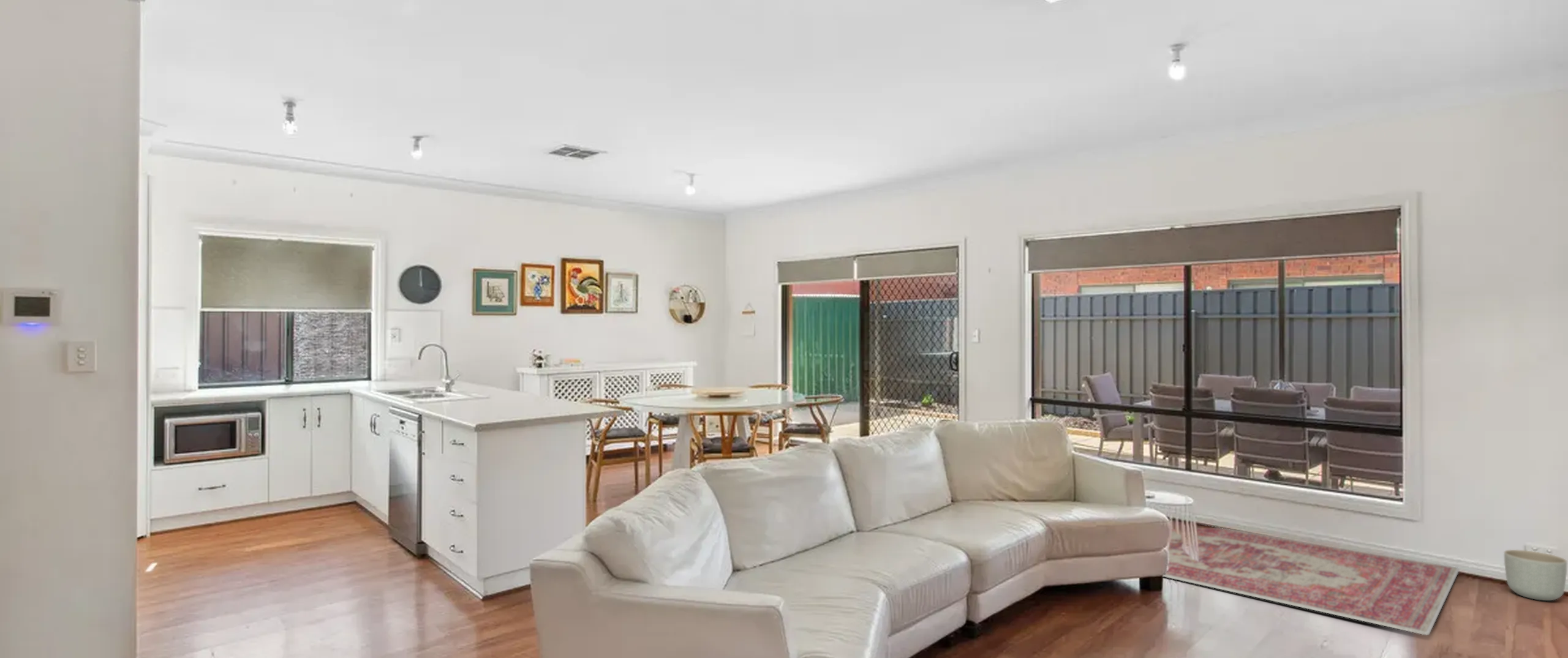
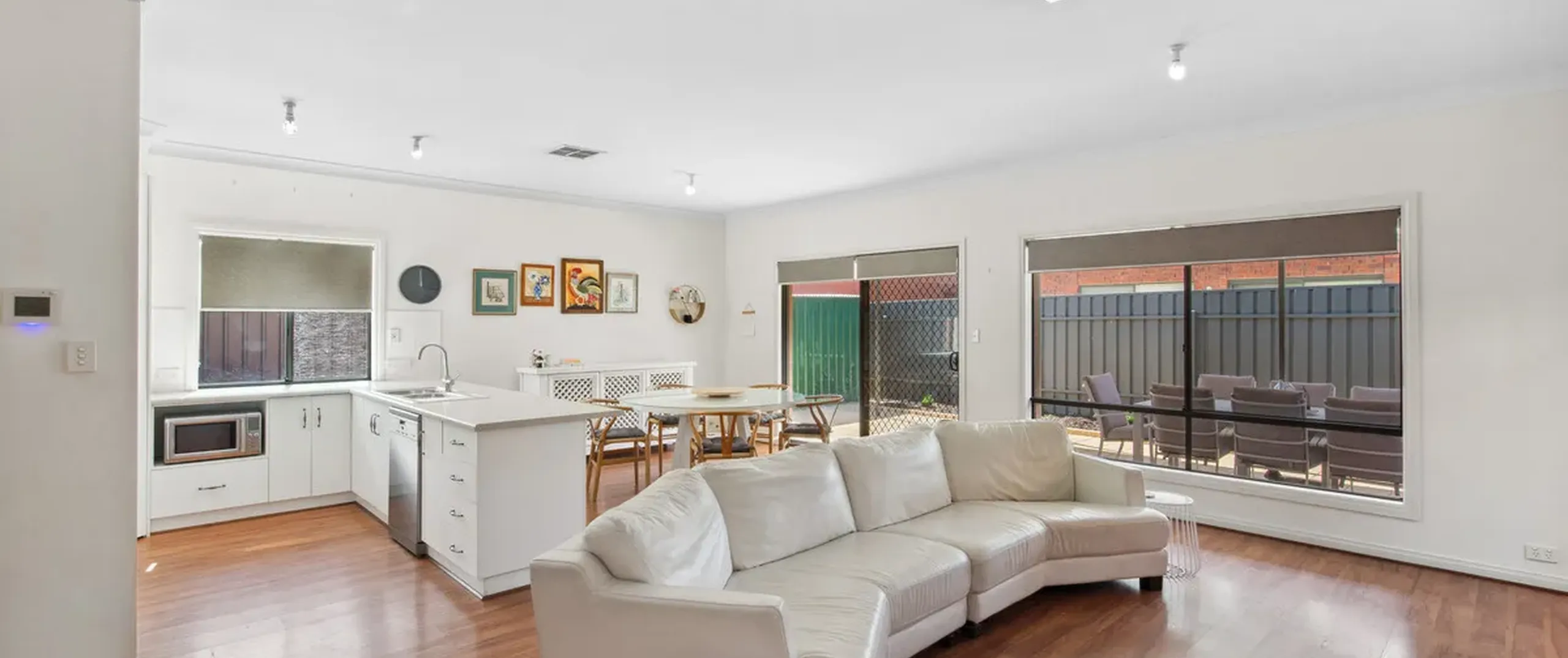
- rug [1163,523,1460,636]
- planter [1504,549,1567,601]
